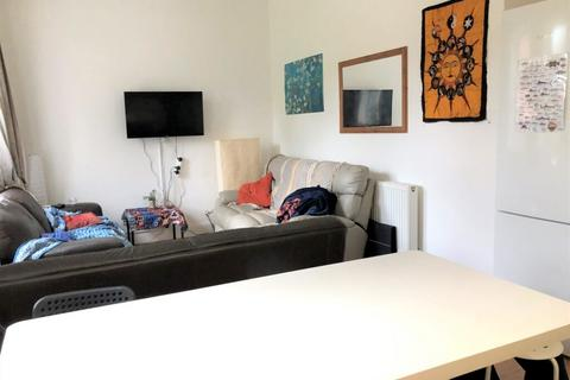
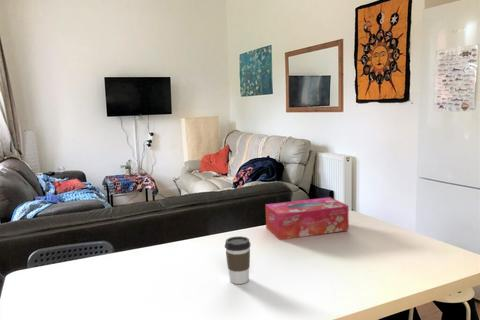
+ tissue box [264,196,350,241]
+ coffee cup [224,235,252,285]
